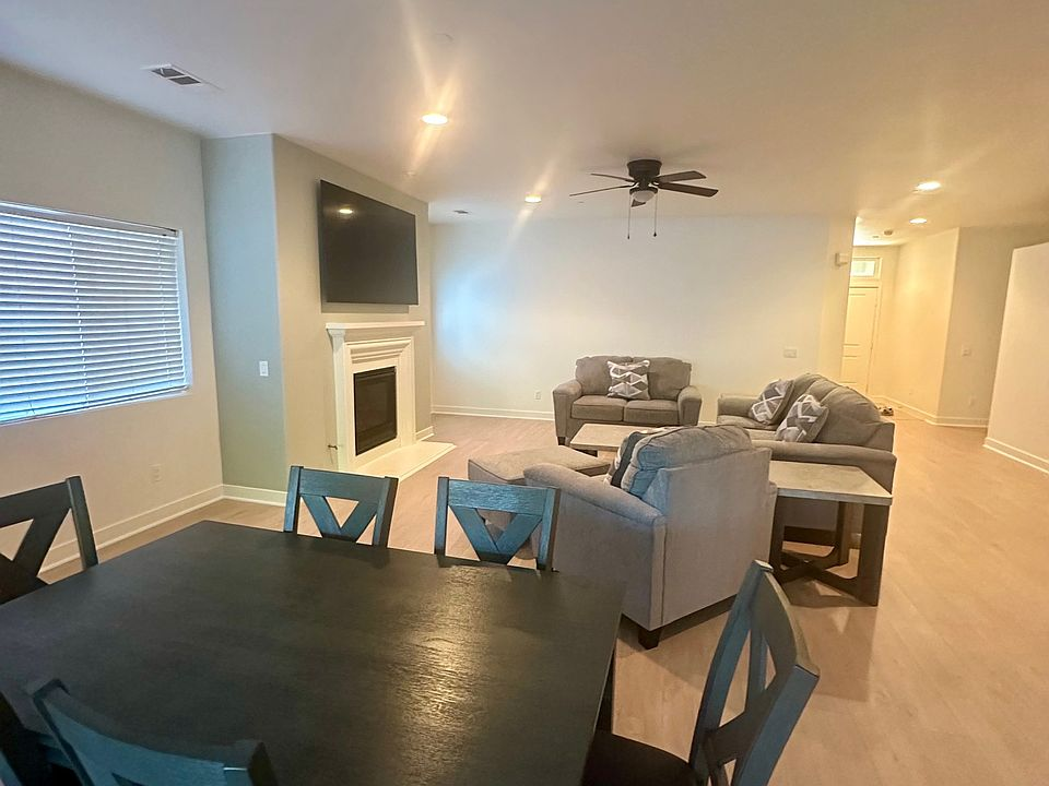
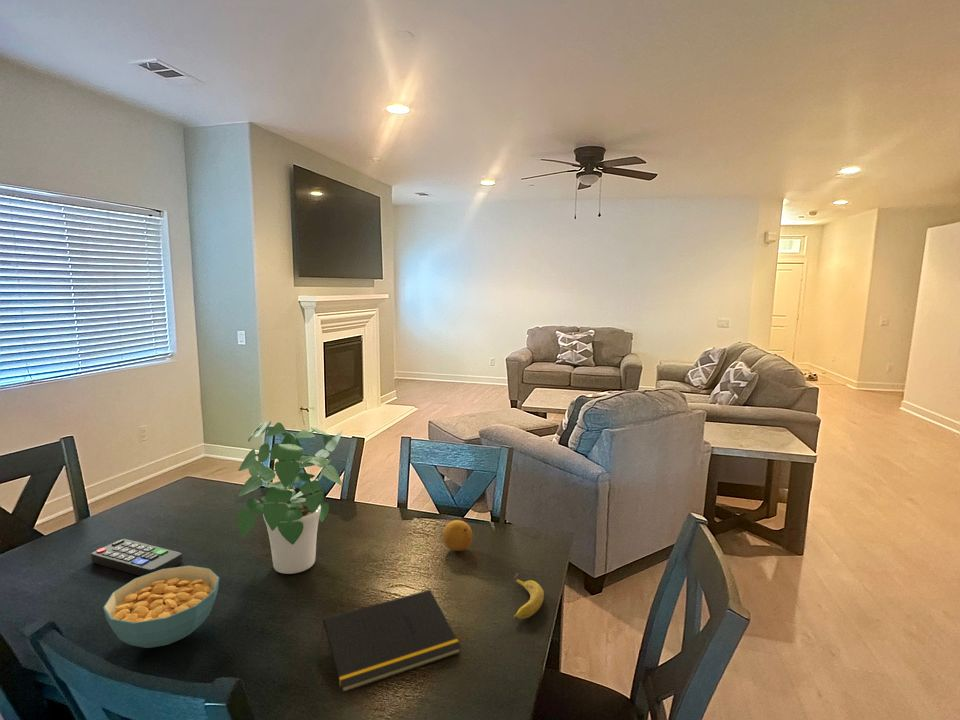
+ potted plant [237,420,343,575]
+ remote control [90,538,183,577]
+ banana [513,573,545,620]
+ cereal bowl [102,565,220,649]
+ fruit [442,519,473,552]
+ notepad [320,589,462,694]
